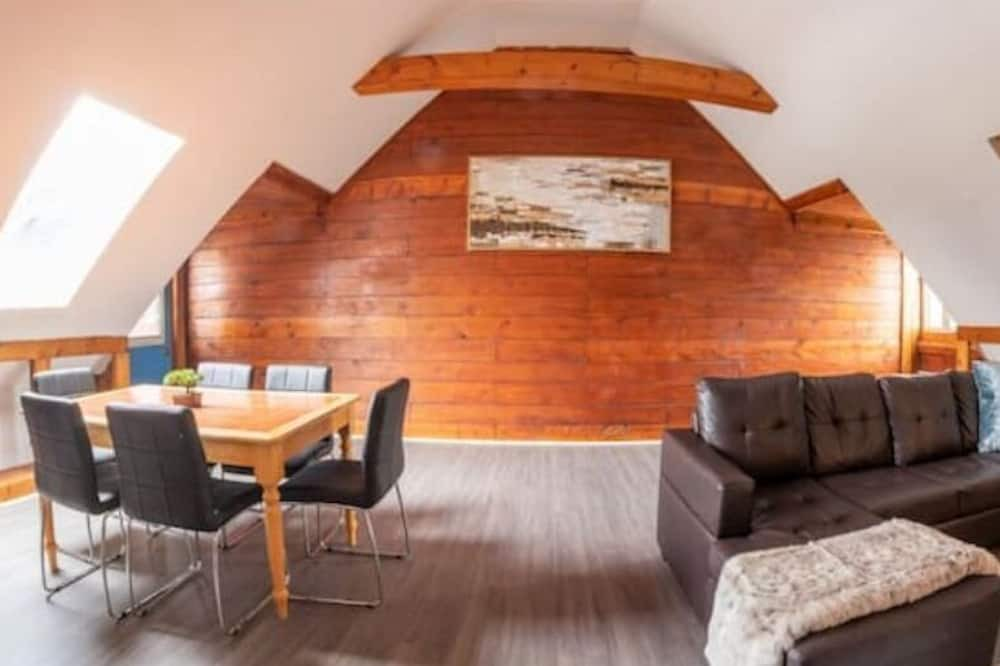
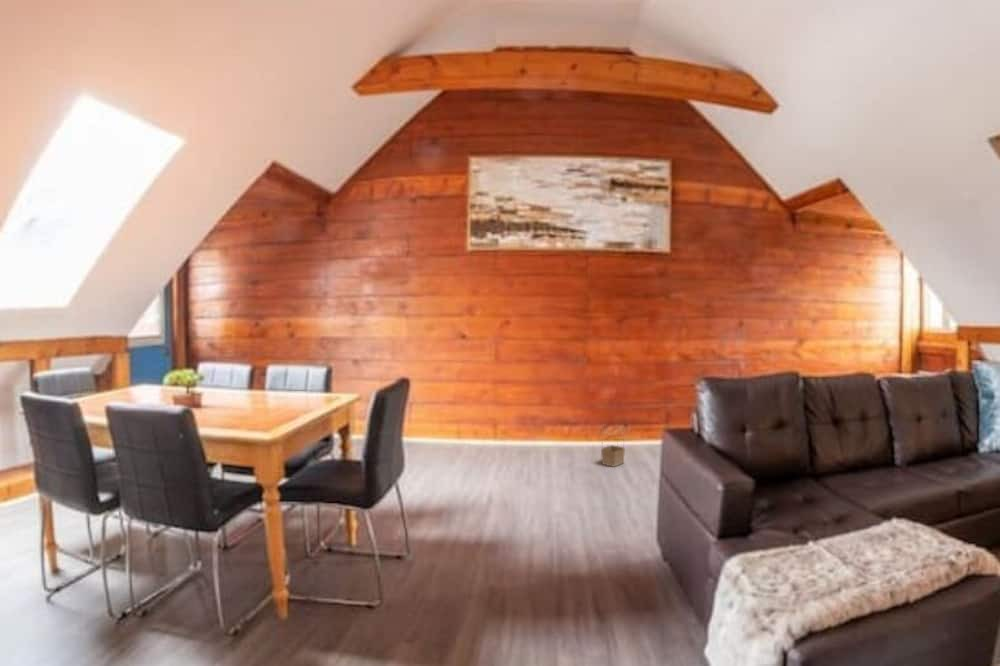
+ basket [600,423,626,468]
